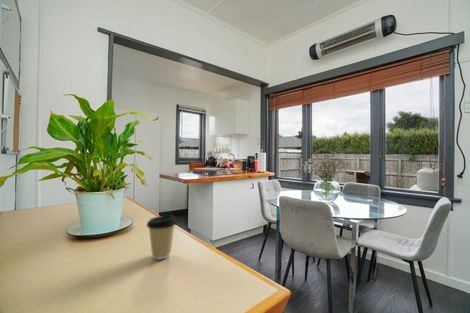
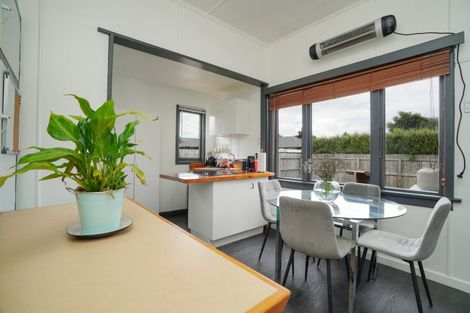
- coffee cup [145,214,178,261]
